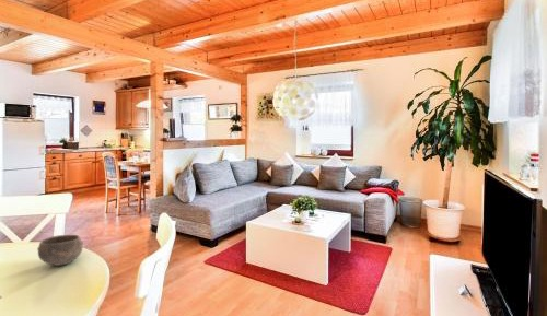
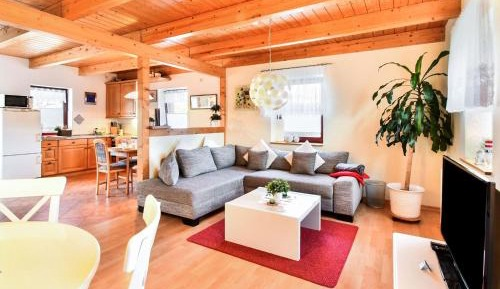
- bowl [36,234,84,267]
